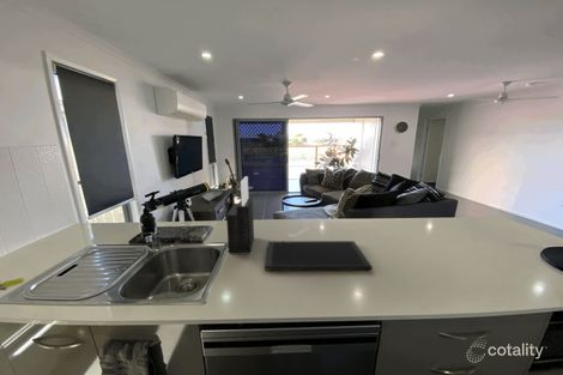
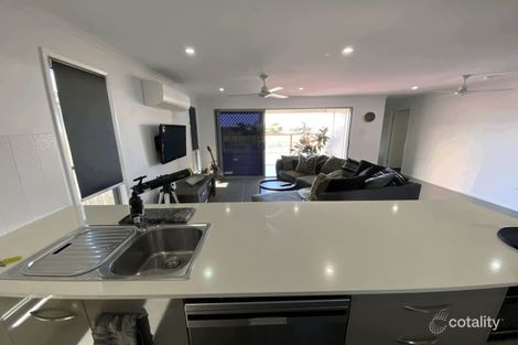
- cutting board [264,240,374,271]
- knife block [225,175,255,254]
